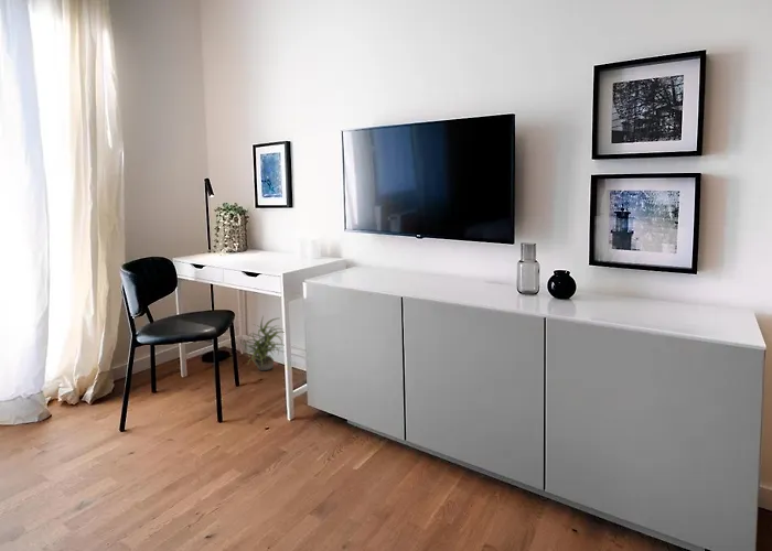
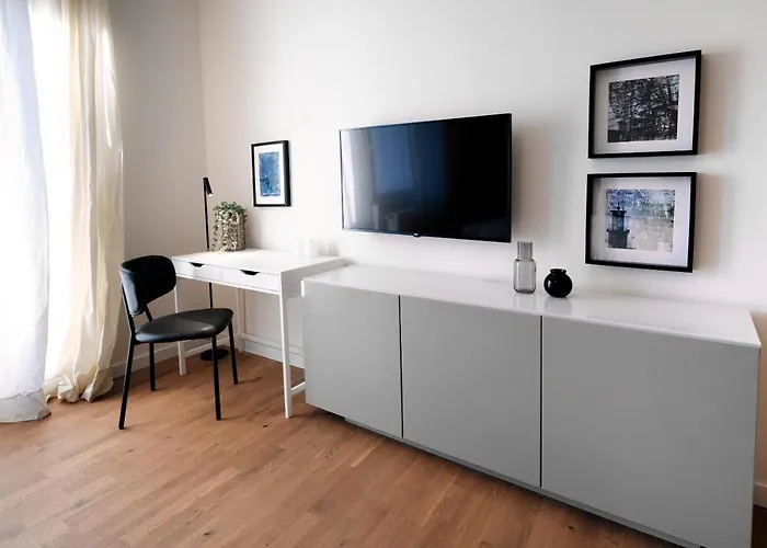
- potted plant [243,314,283,371]
